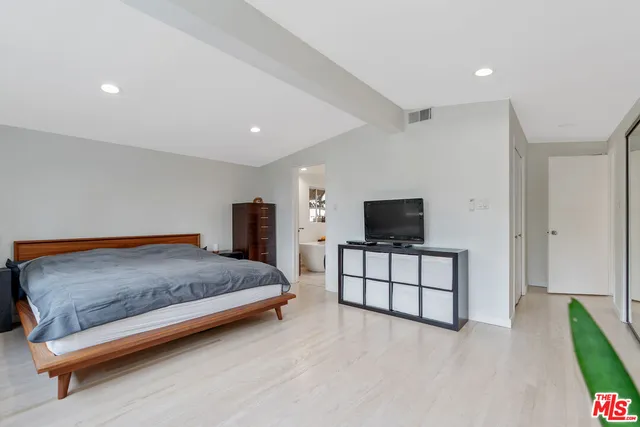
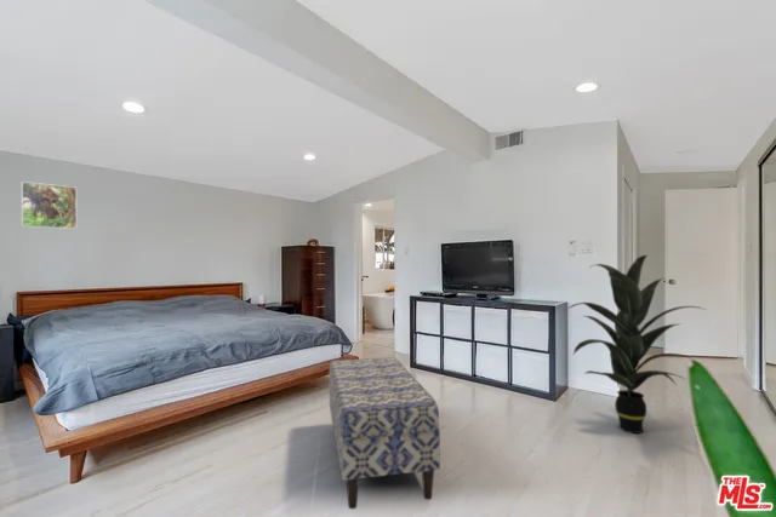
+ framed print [21,180,78,230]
+ bench [329,356,441,510]
+ indoor plant [566,254,708,435]
